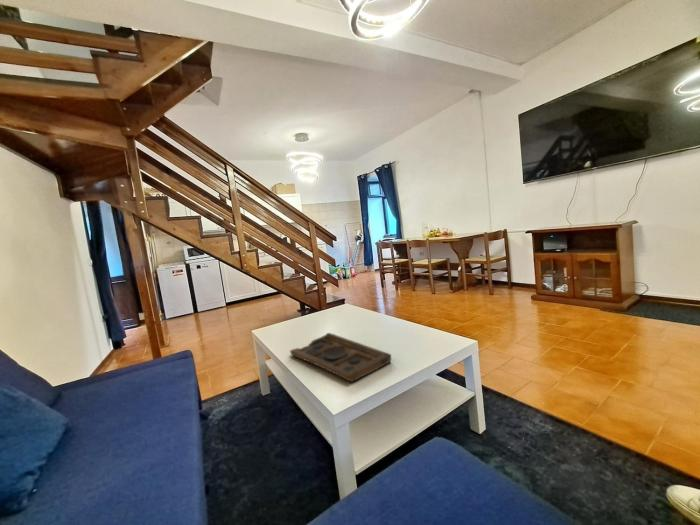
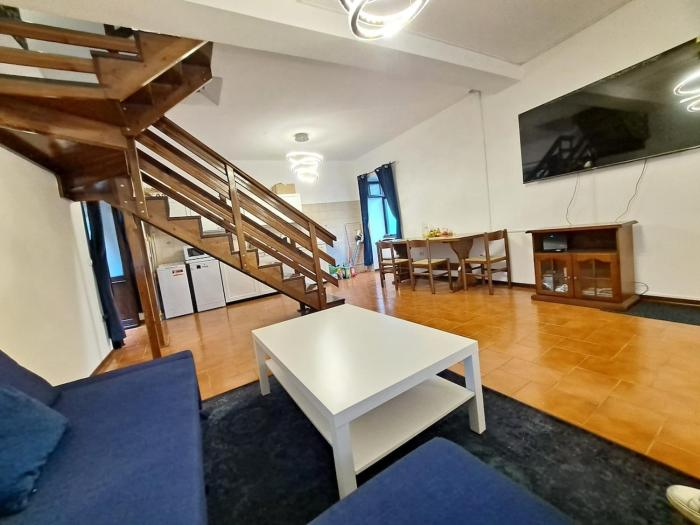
- decorative tray [289,332,392,383]
